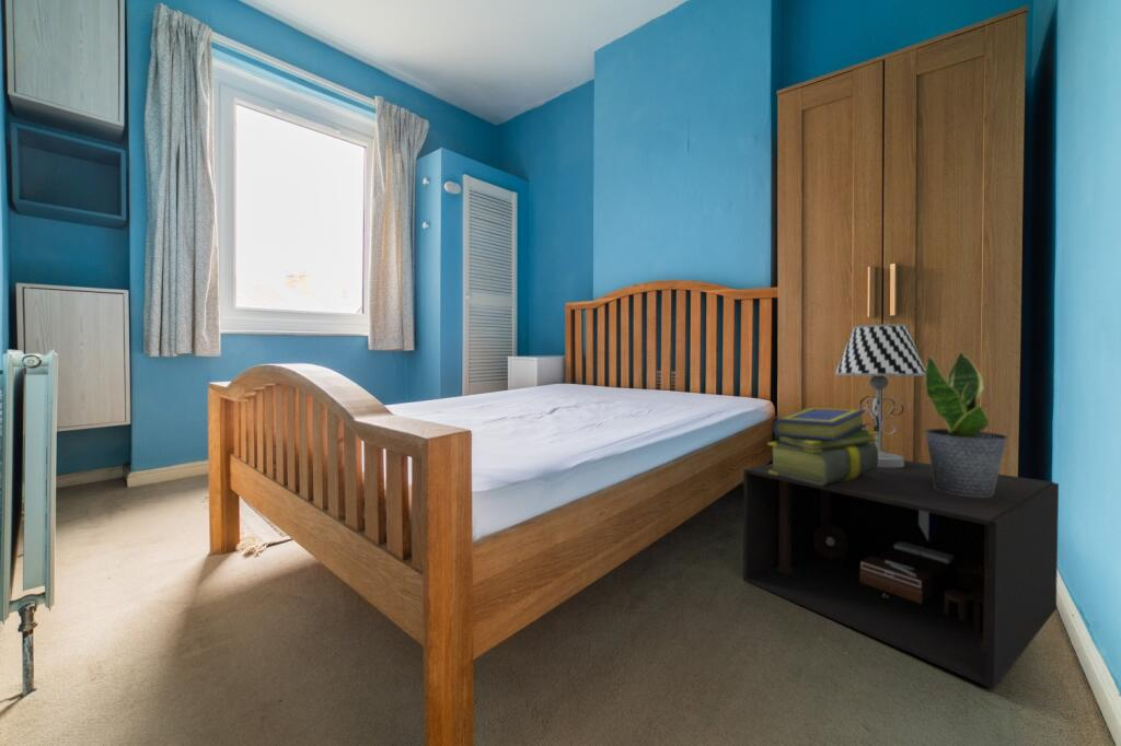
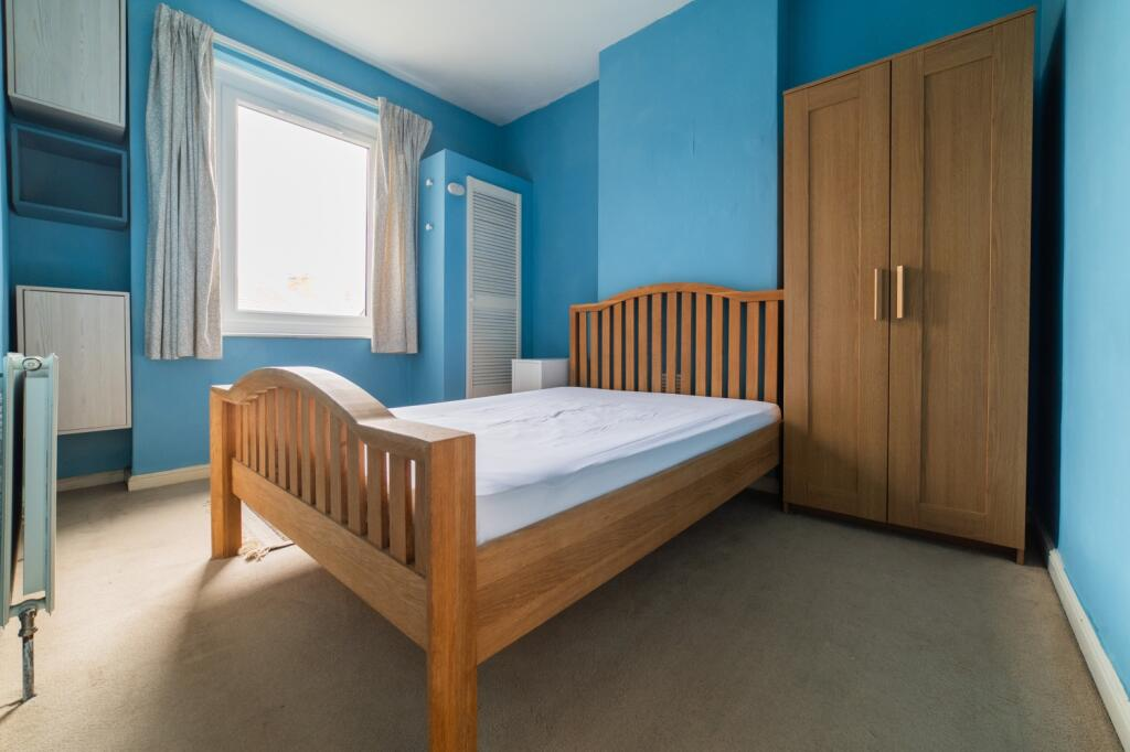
- nightstand [742,459,1060,690]
- potted plant [923,350,1009,498]
- stack of books [767,407,878,486]
- table lamp [833,323,926,467]
